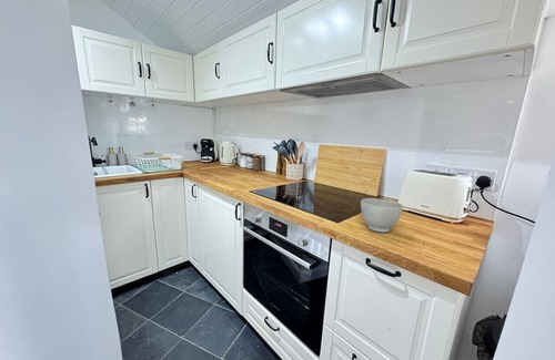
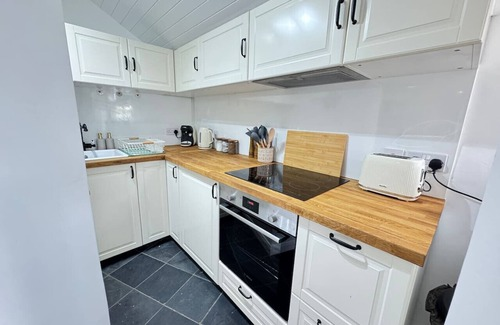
- bowl [360,197,404,234]
